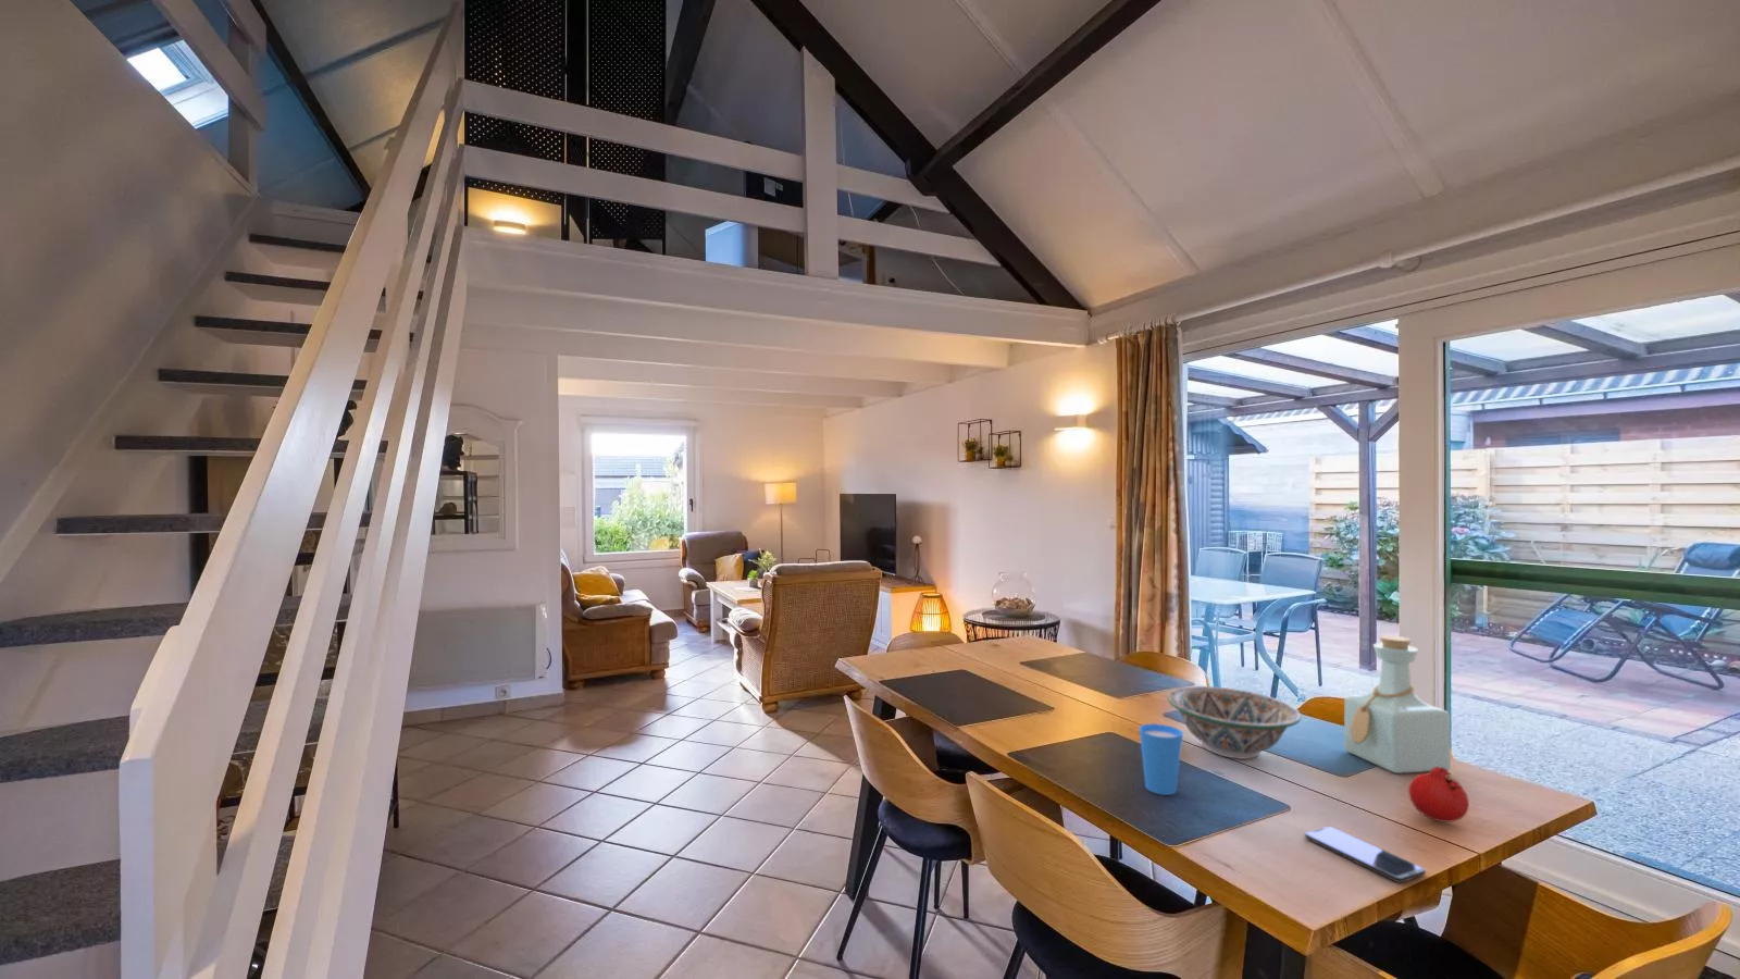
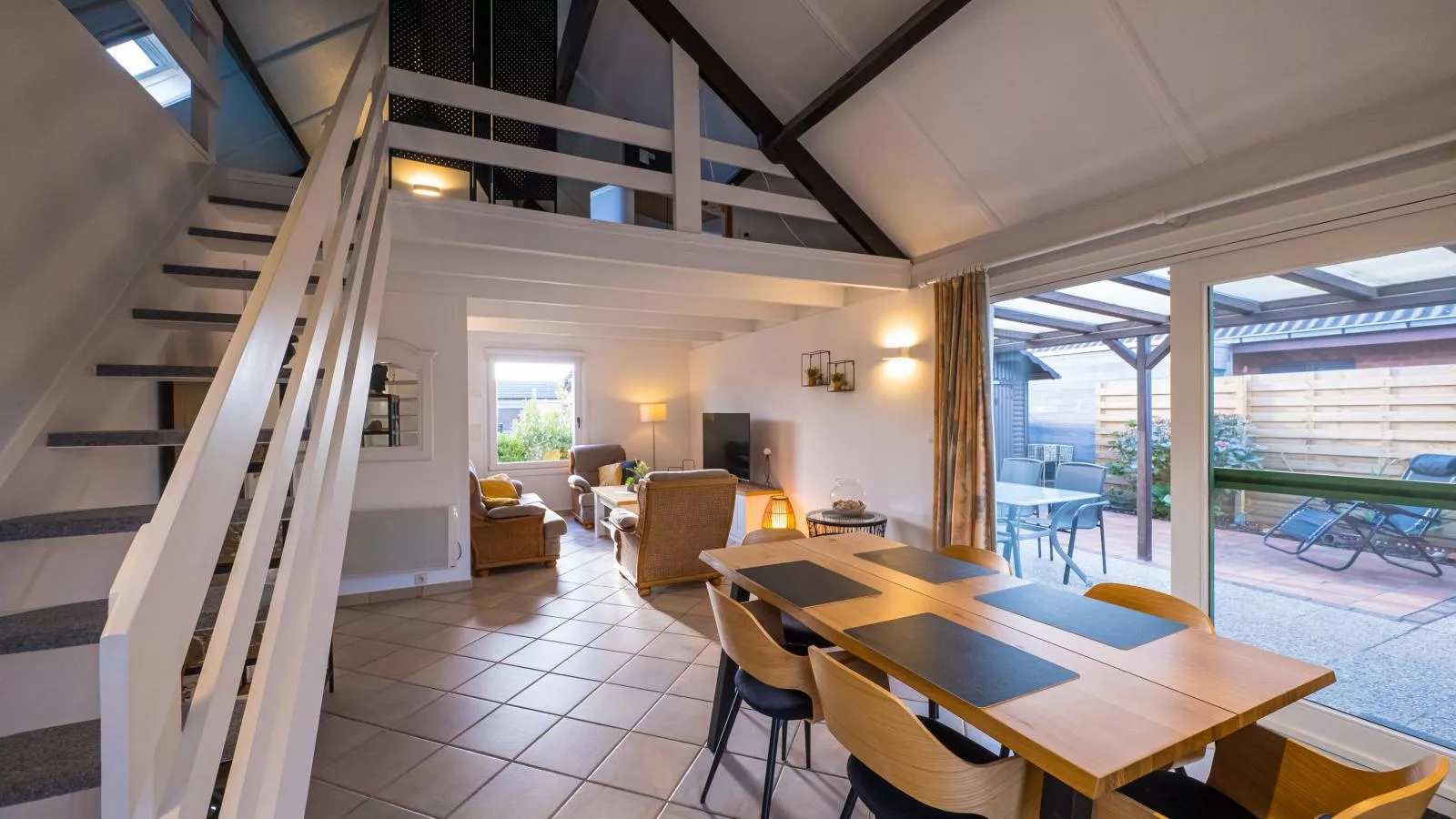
- decorative bowl [1166,685,1301,760]
- bottle [1343,635,1452,775]
- smartphone [1304,826,1427,883]
- fruit [1408,767,1470,824]
- cup [1138,722,1184,796]
